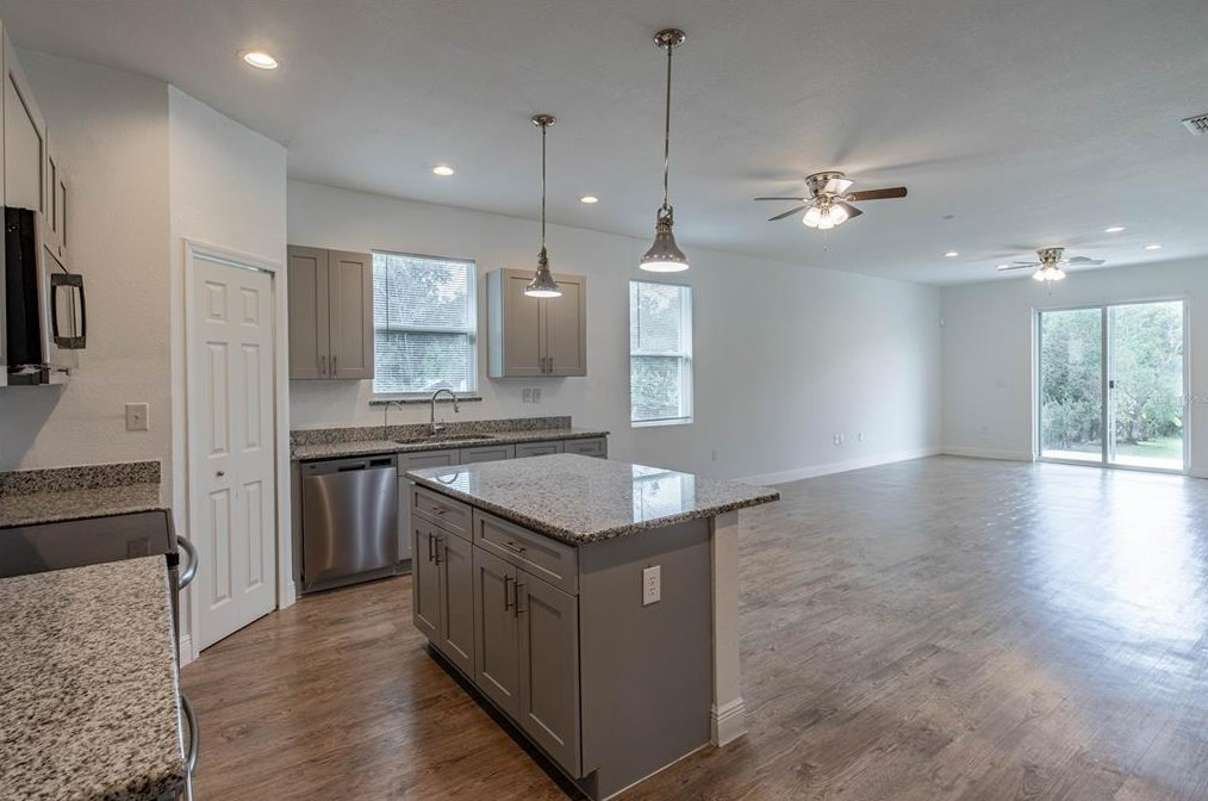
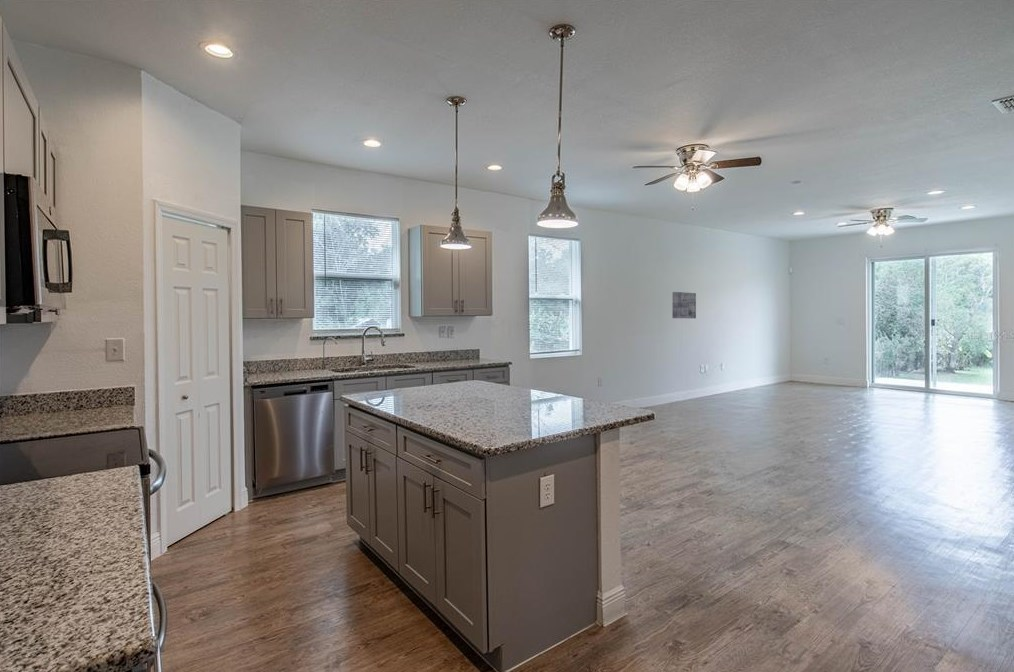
+ wall art [671,291,697,319]
